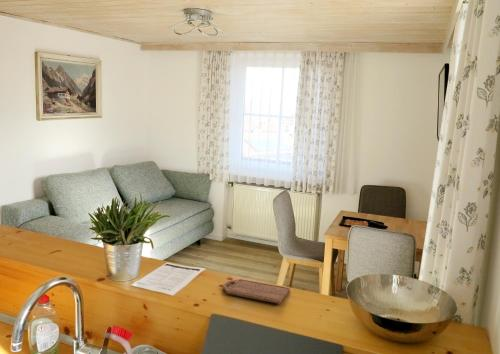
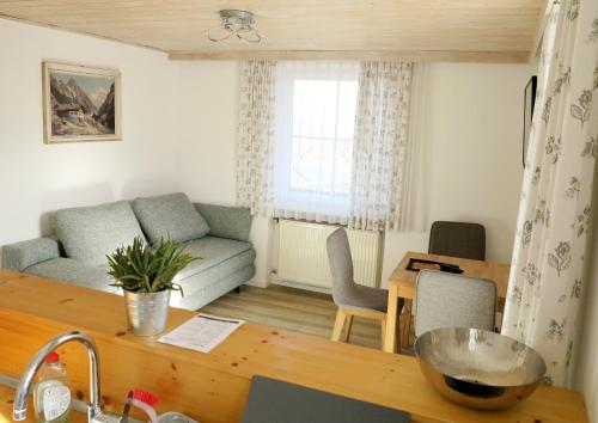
- cutting board [222,278,291,305]
